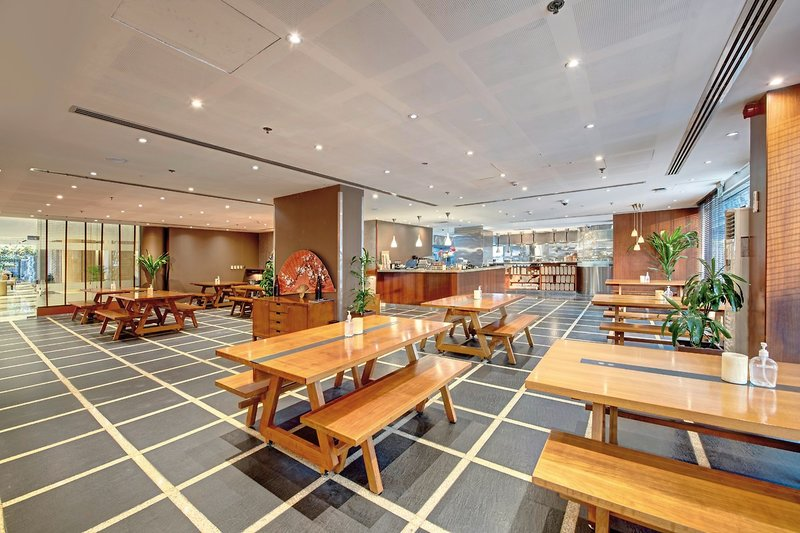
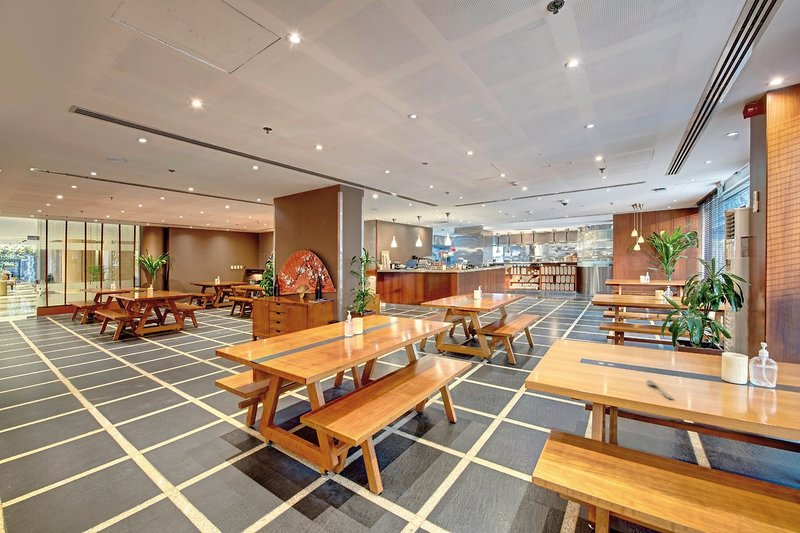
+ spoon [646,379,674,400]
